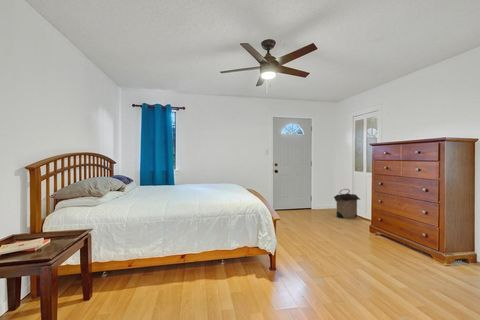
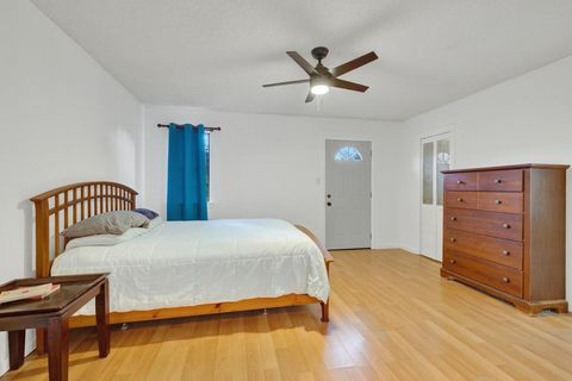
- laundry hamper [333,188,362,219]
